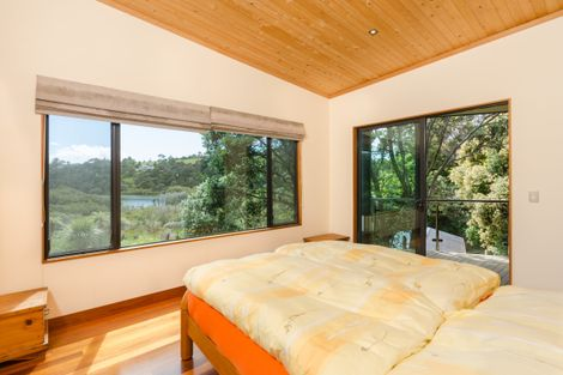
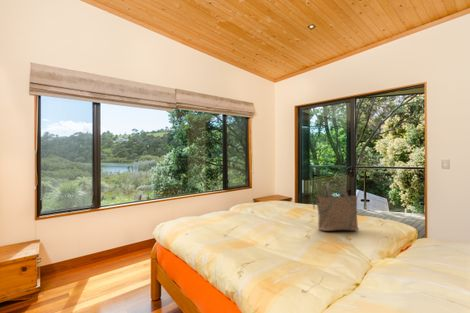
+ tote bag [312,179,360,232]
